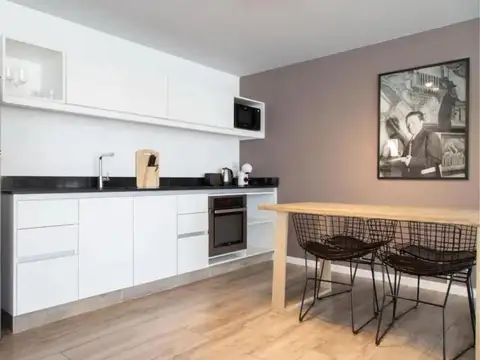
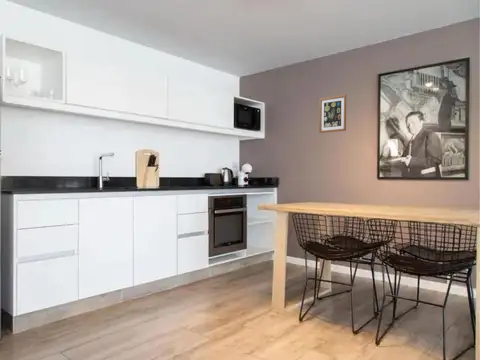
+ wall art [318,94,347,134]
